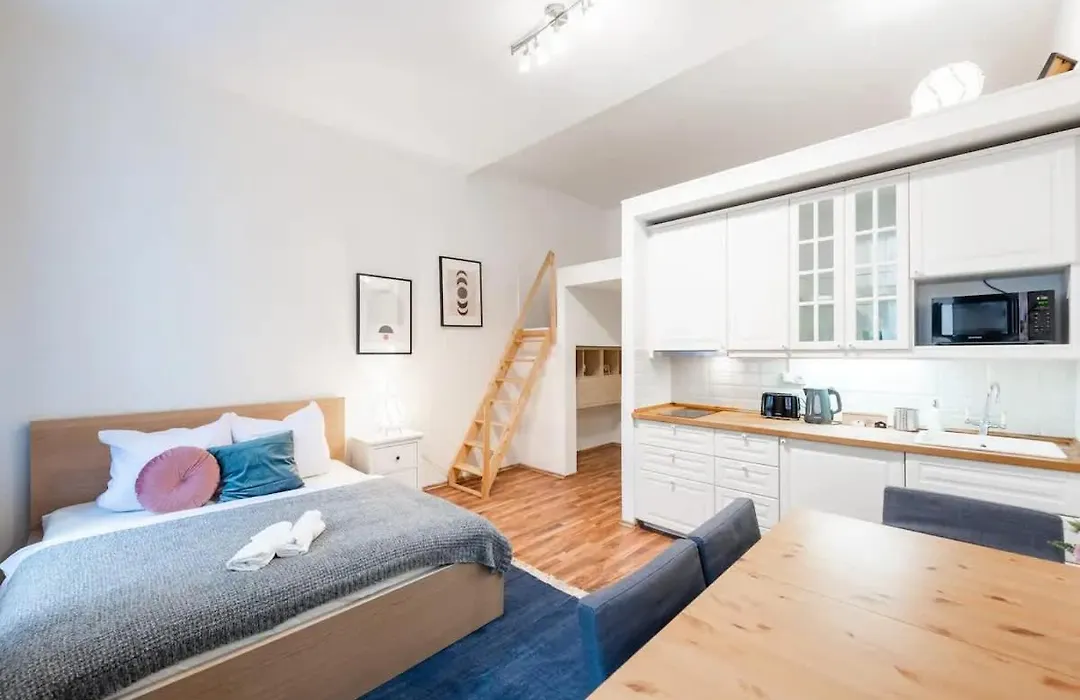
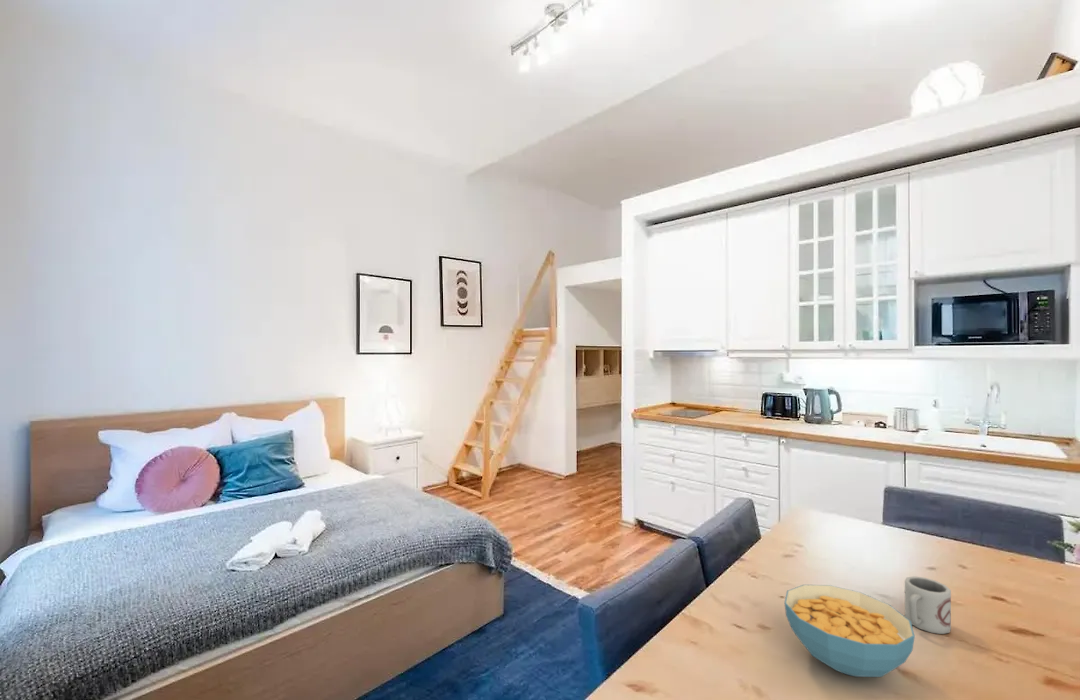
+ cup [904,575,952,635]
+ cereal bowl [783,584,916,678]
